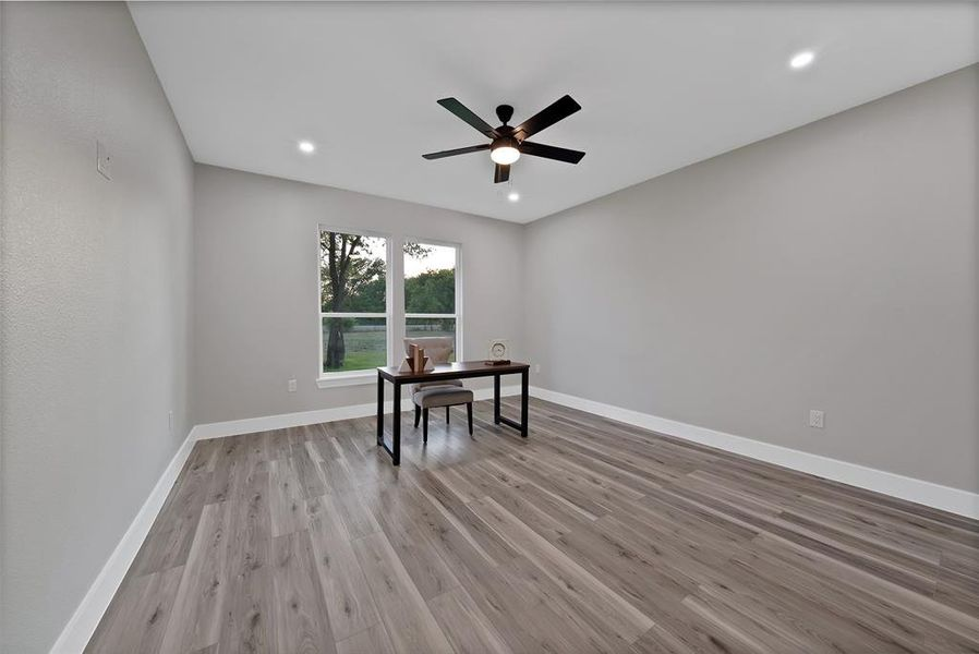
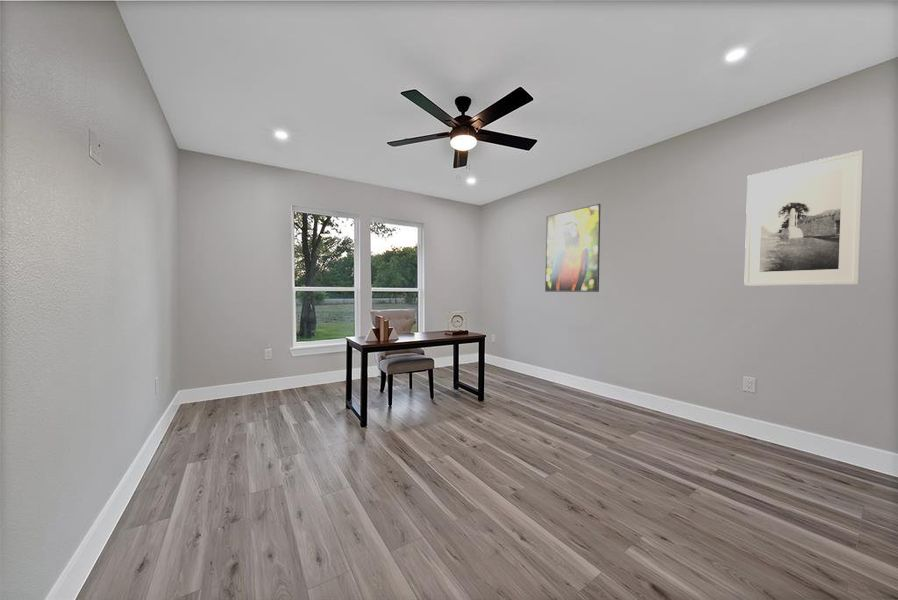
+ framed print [743,149,865,287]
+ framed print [544,203,601,293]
